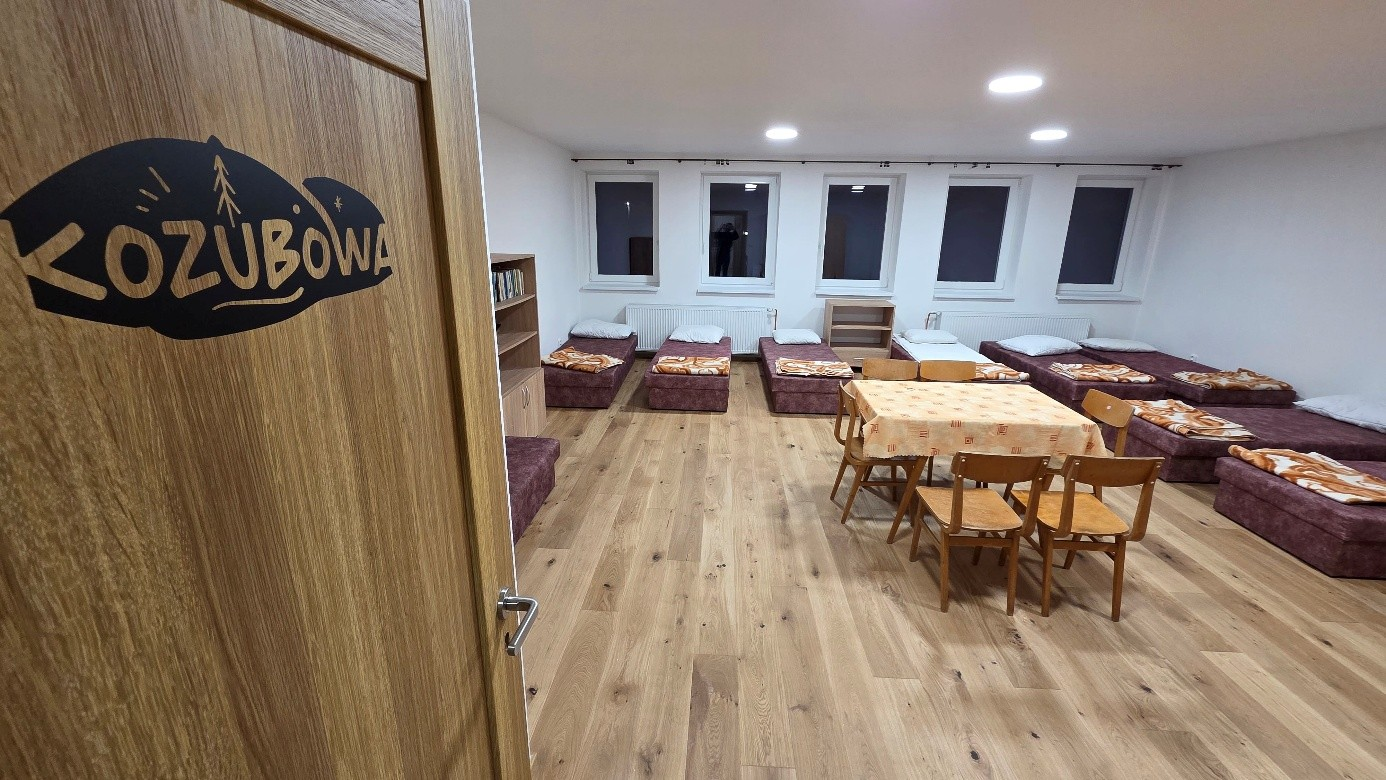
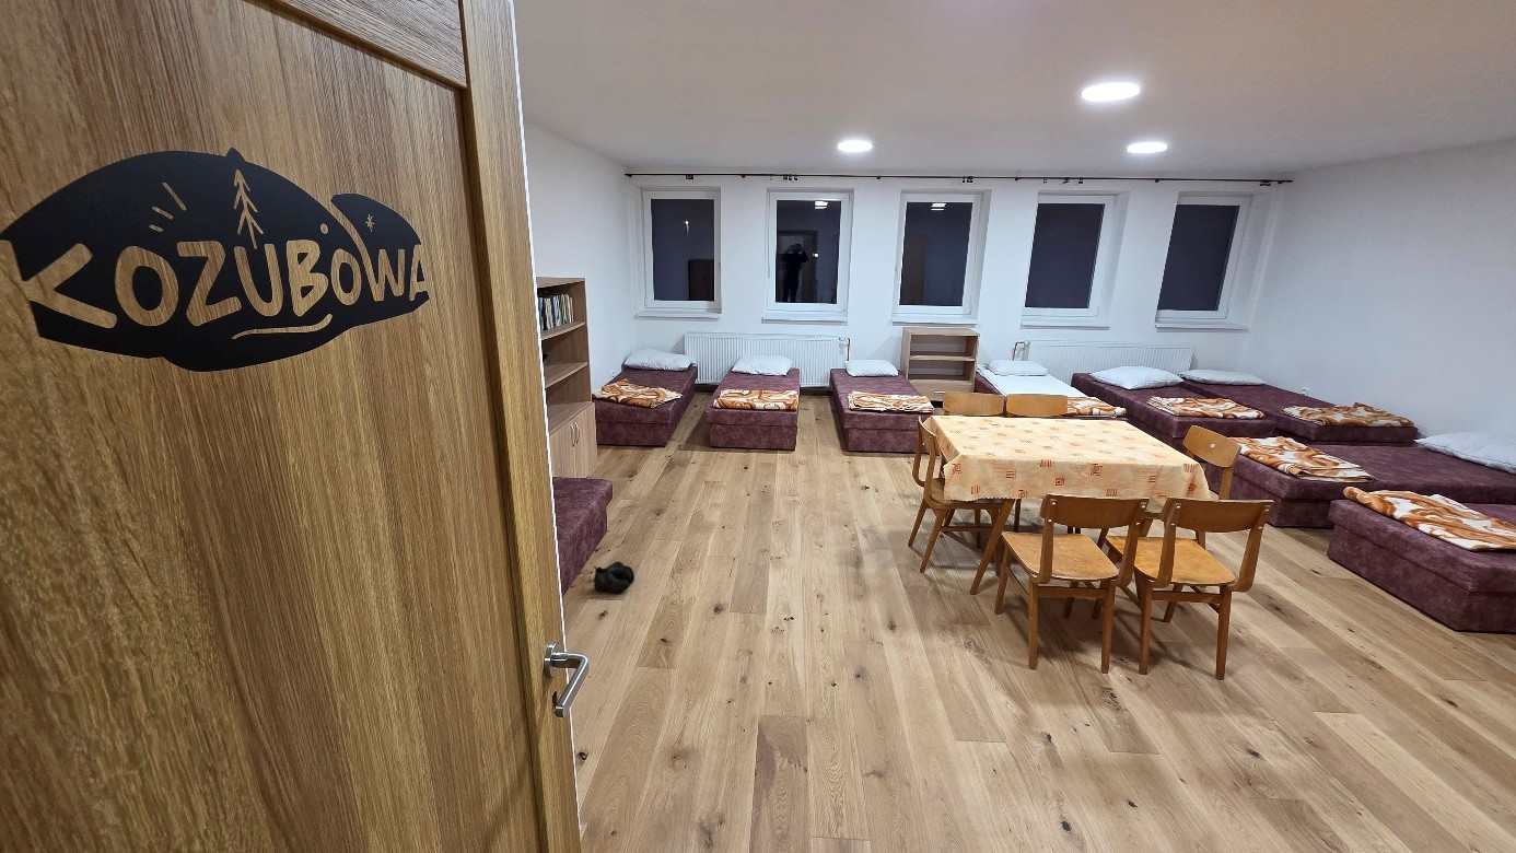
+ boots [593,561,635,594]
